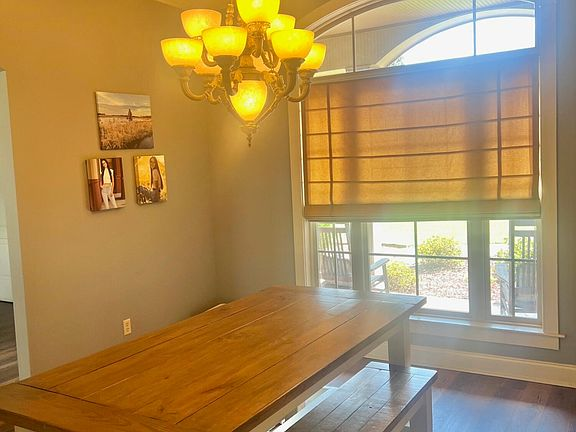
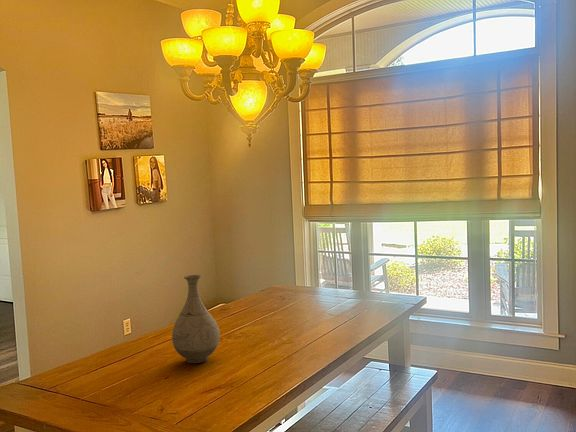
+ vase [171,274,221,364]
